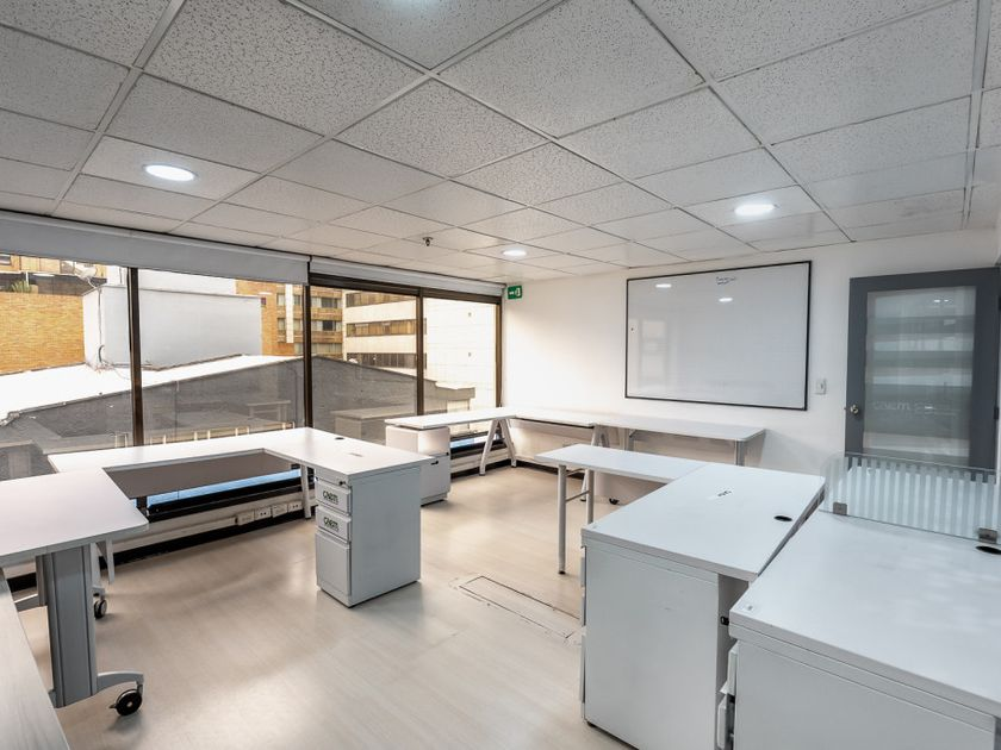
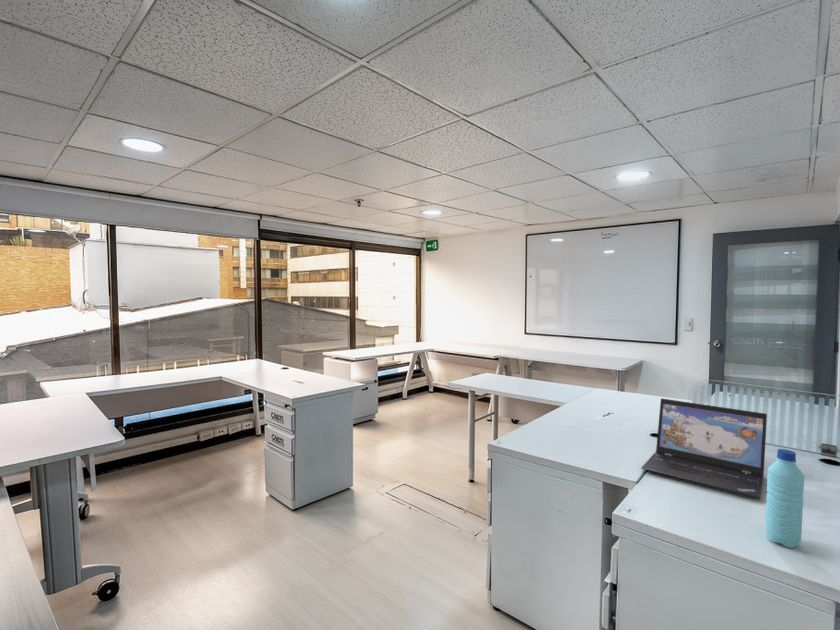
+ laptop [640,397,768,500]
+ water bottle [764,448,805,549]
